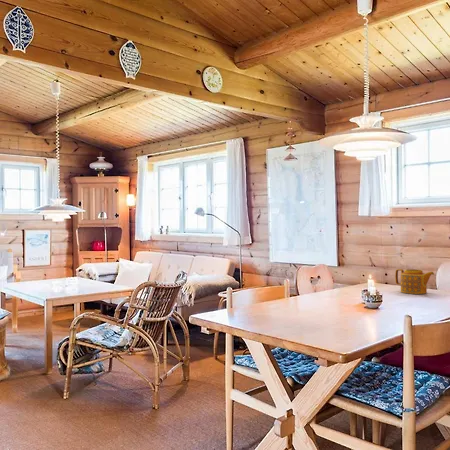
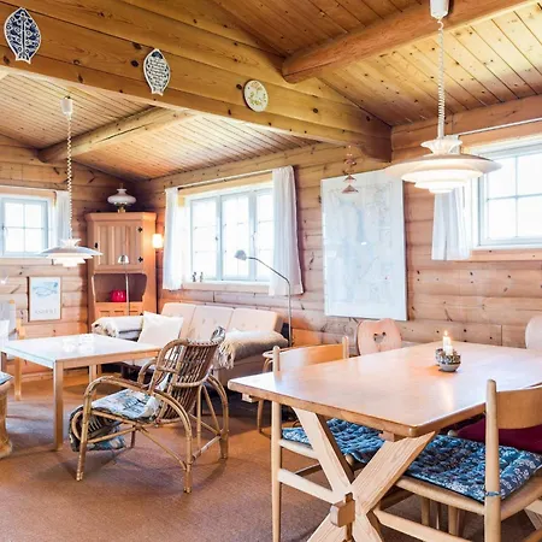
- teapot [394,268,435,295]
